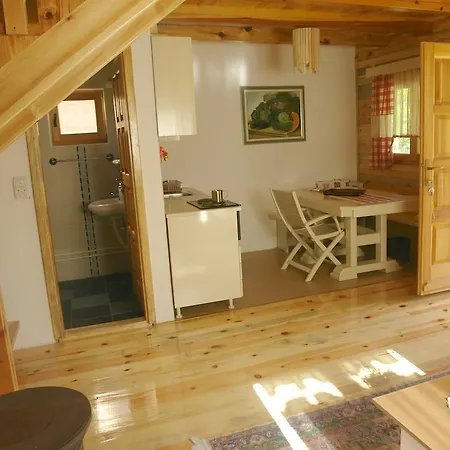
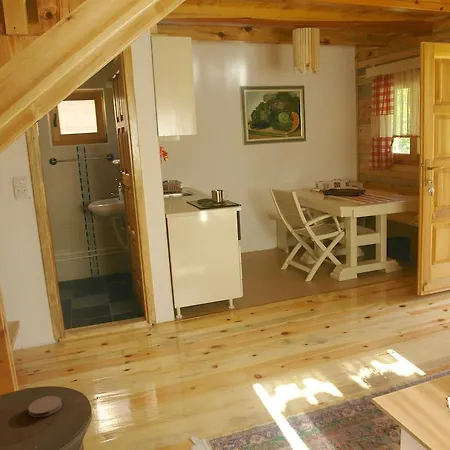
+ coaster [27,395,63,418]
